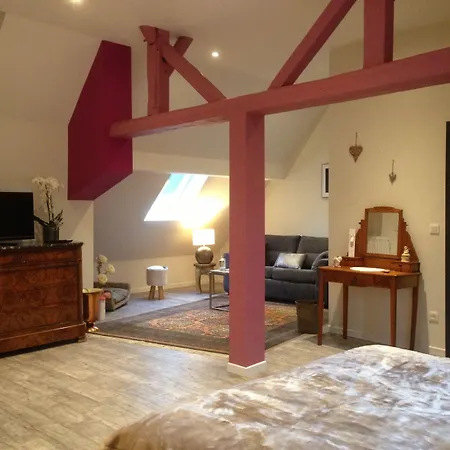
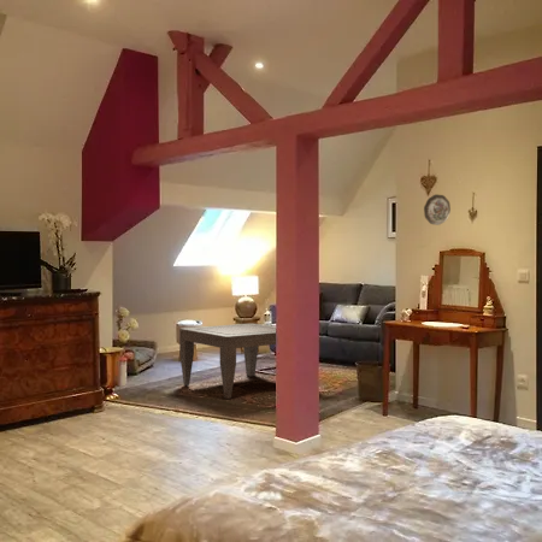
+ coffee table [178,323,277,400]
+ decorative plate [423,193,452,226]
